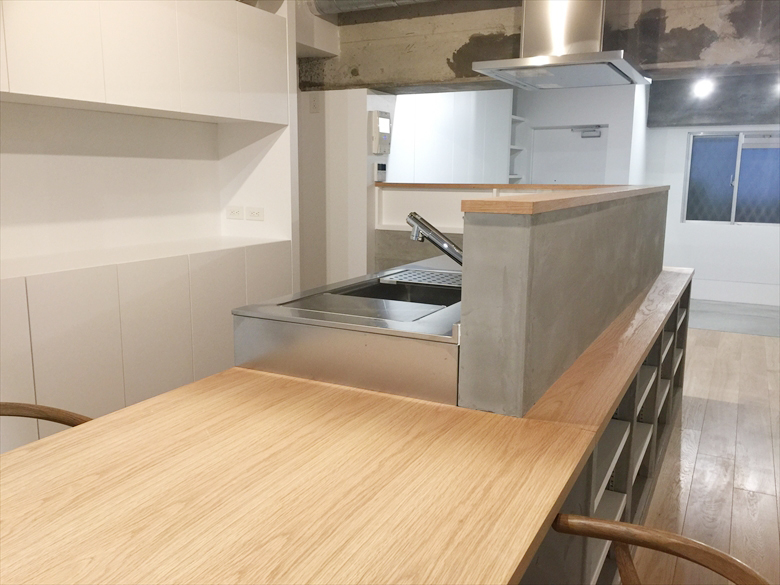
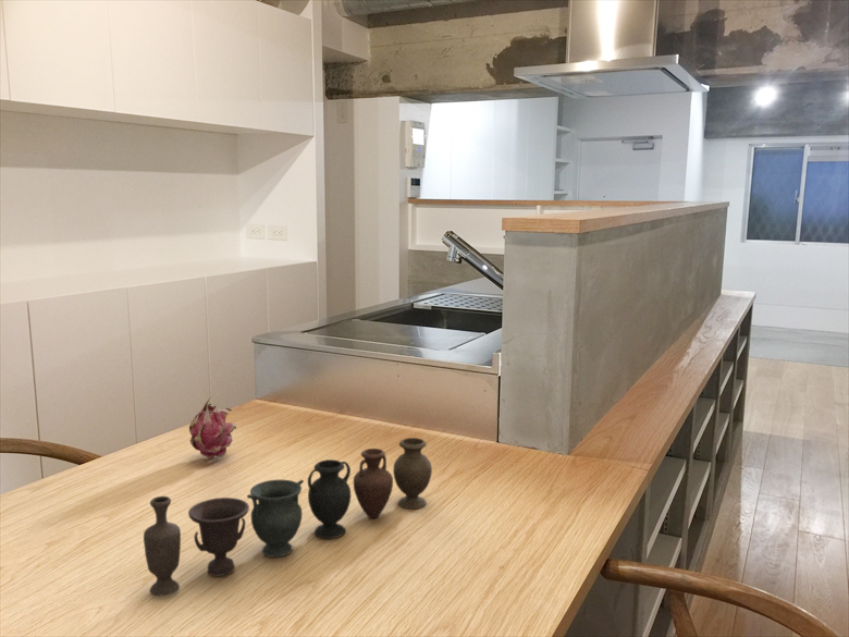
+ fruit [188,396,237,462]
+ vase [143,437,433,597]
